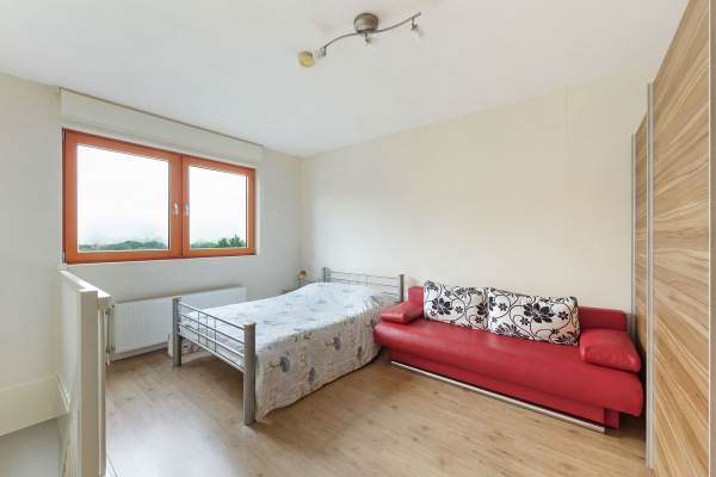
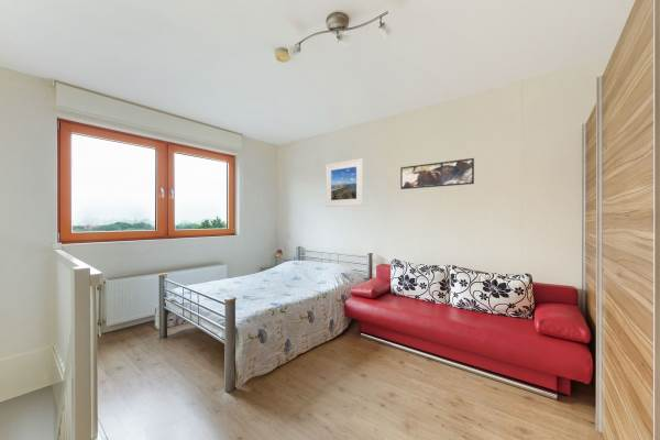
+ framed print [324,157,364,208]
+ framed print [399,157,475,190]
